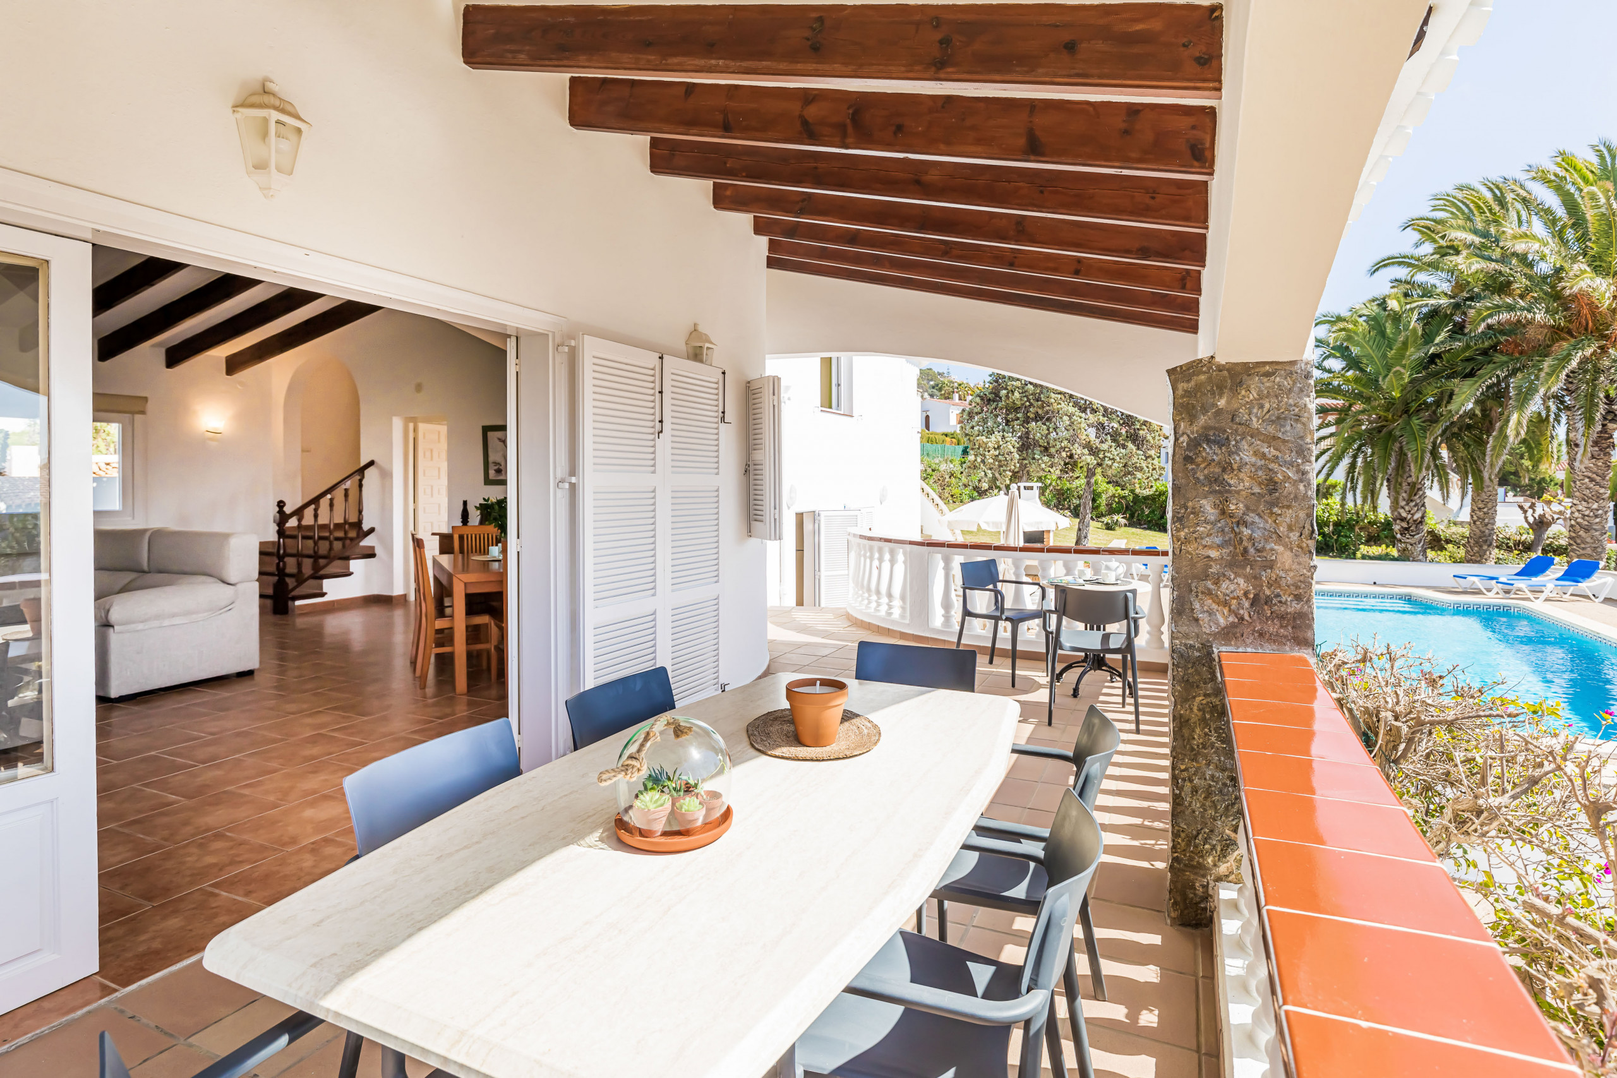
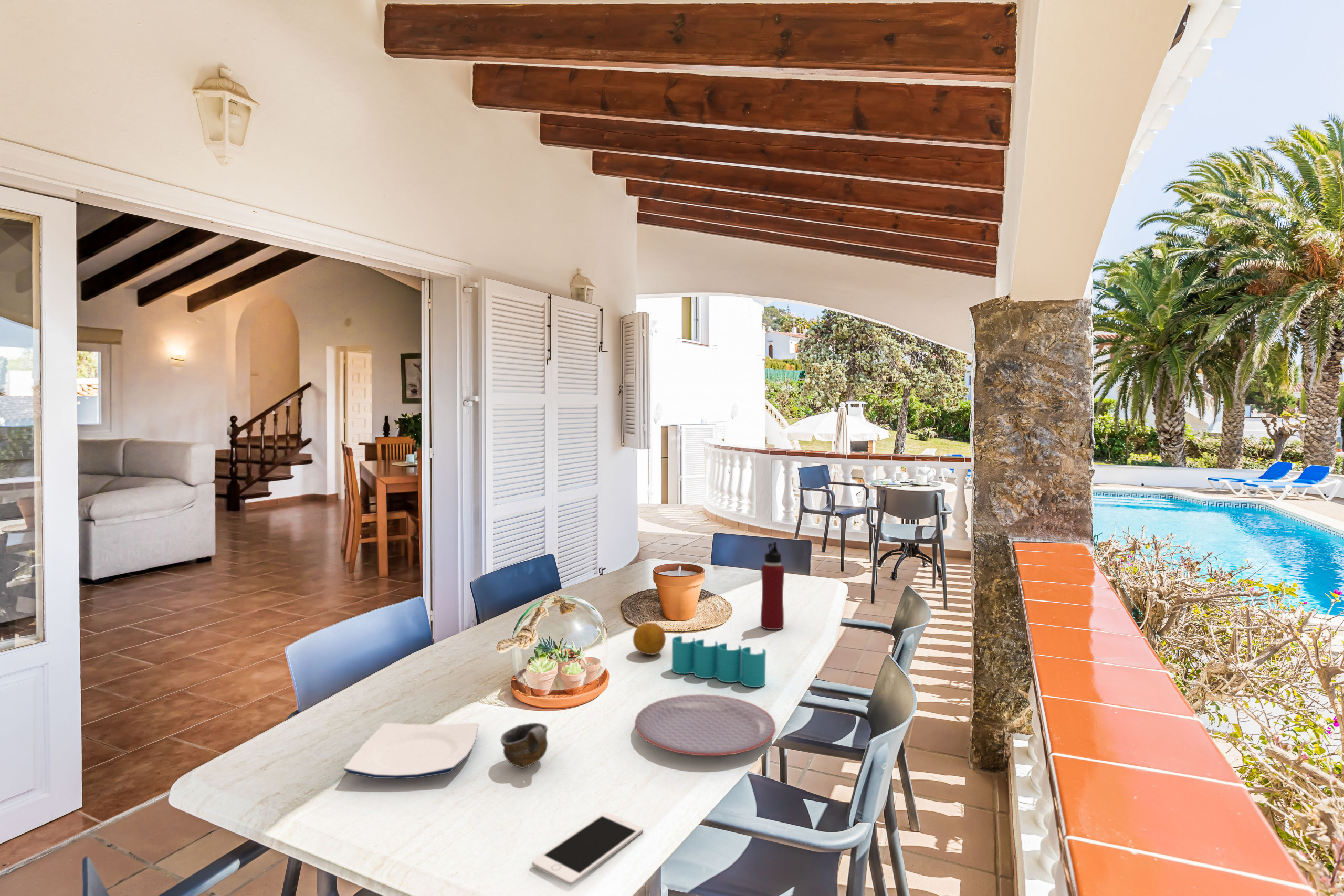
+ fruit [633,622,666,656]
+ cell phone [531,811,644,886]
+ pen holder [671,636,766,688]
+ plate [343,722,479,779]
+ cup [500,722,548,769]
+ water bottle [760,541,785,630]
+ plate [634,694,776,756]
